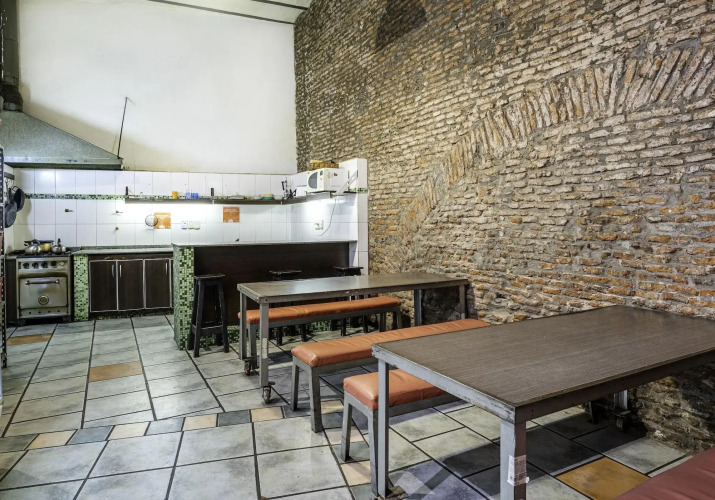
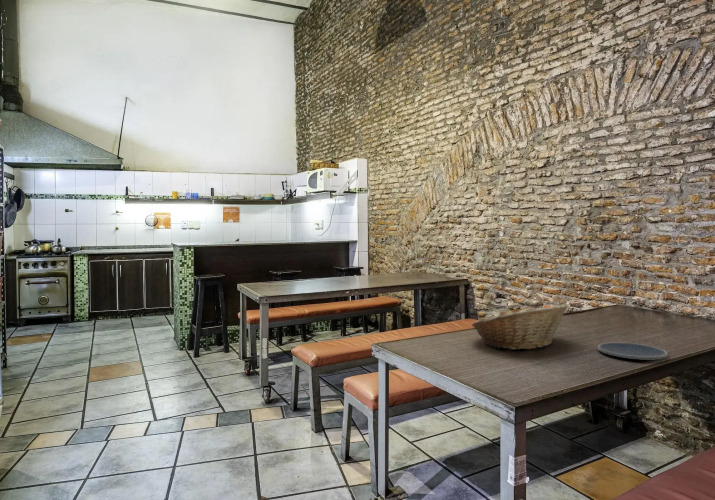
+ fruit basket [470,302,570,351]
+ plate [597,342,668,360]
